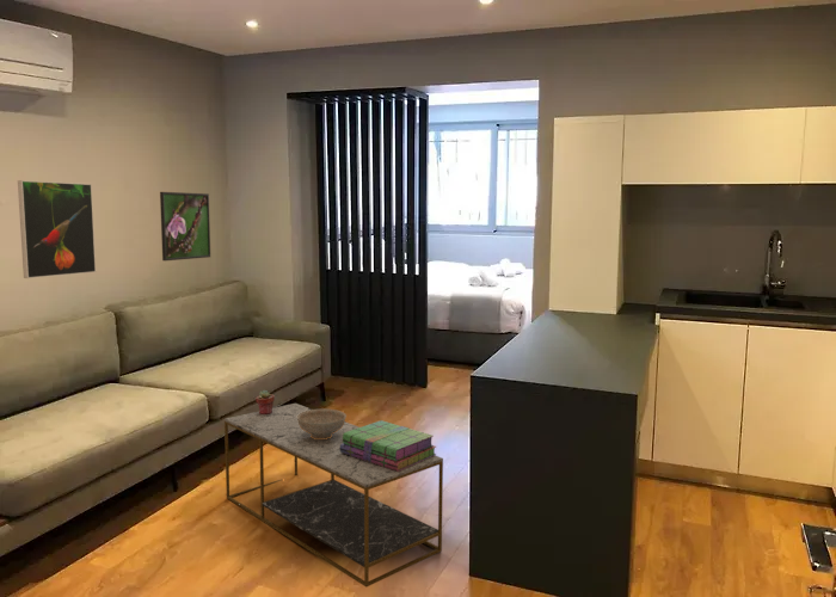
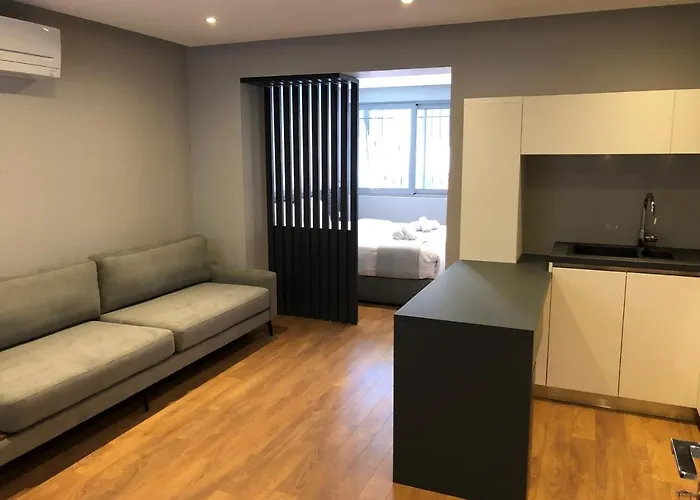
- stack of books [339,419,437,472]
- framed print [159,191,211,261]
- potted succulent [254,389,276,414]
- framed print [17,179,97,279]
- decorative bowl [297,408,348,439]
- coffee table [223,402,444,589]
